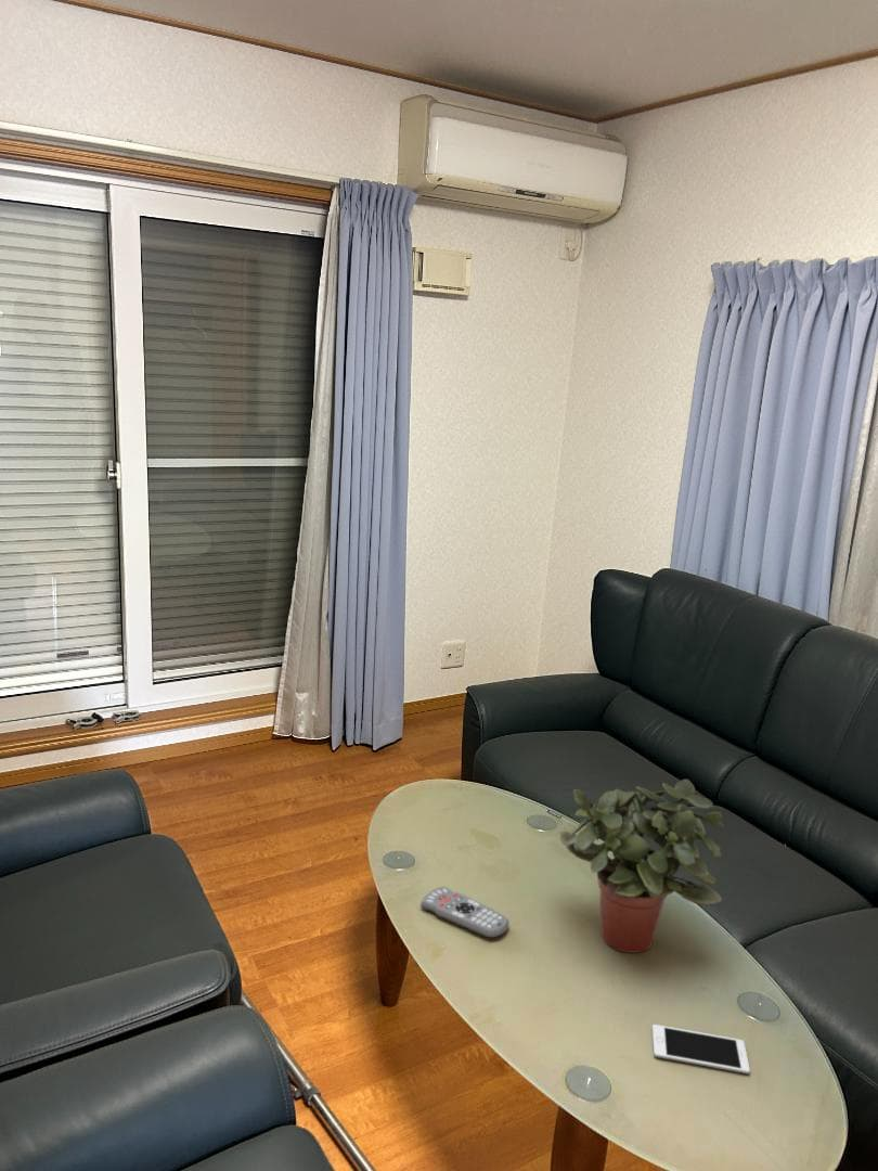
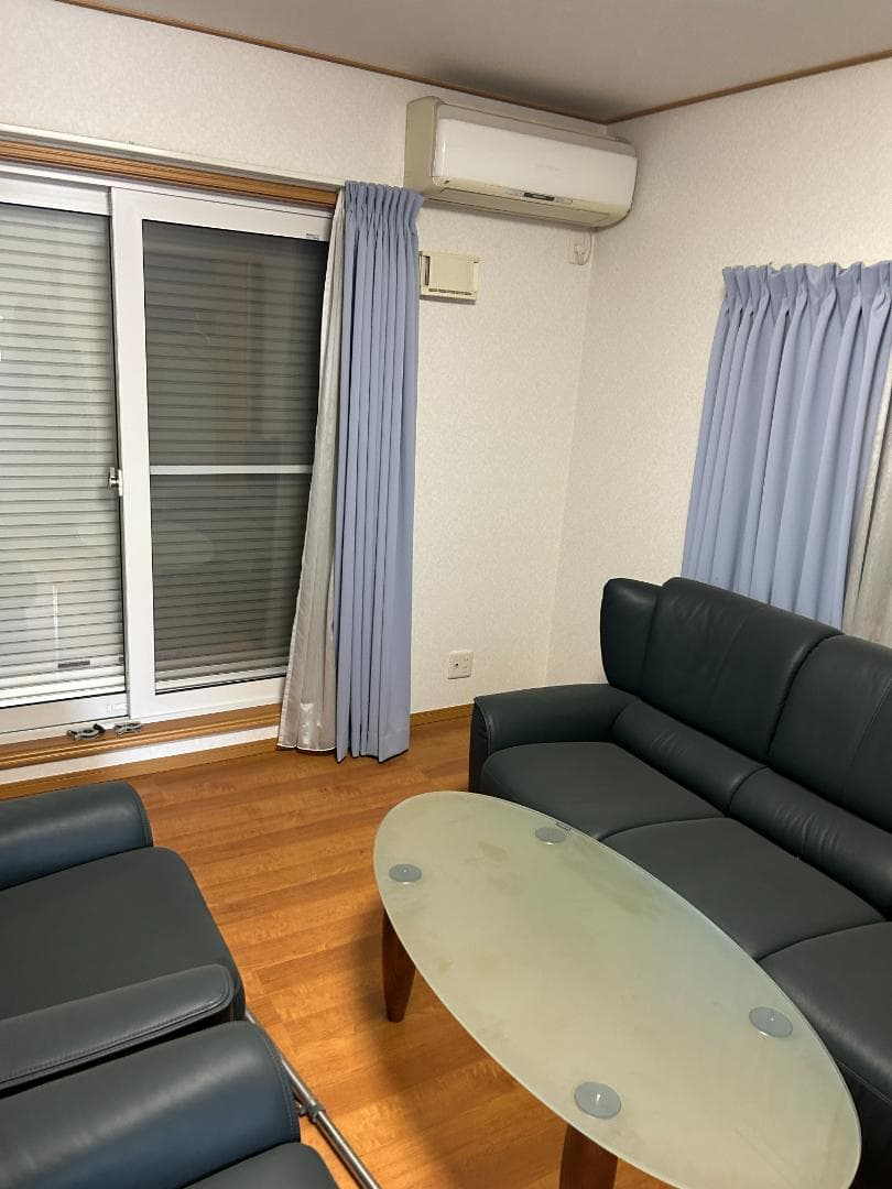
- potted plant [558,778,725,954]
- remote control [419,886,509,939]
- cell phone [651,1024,751,1075]
